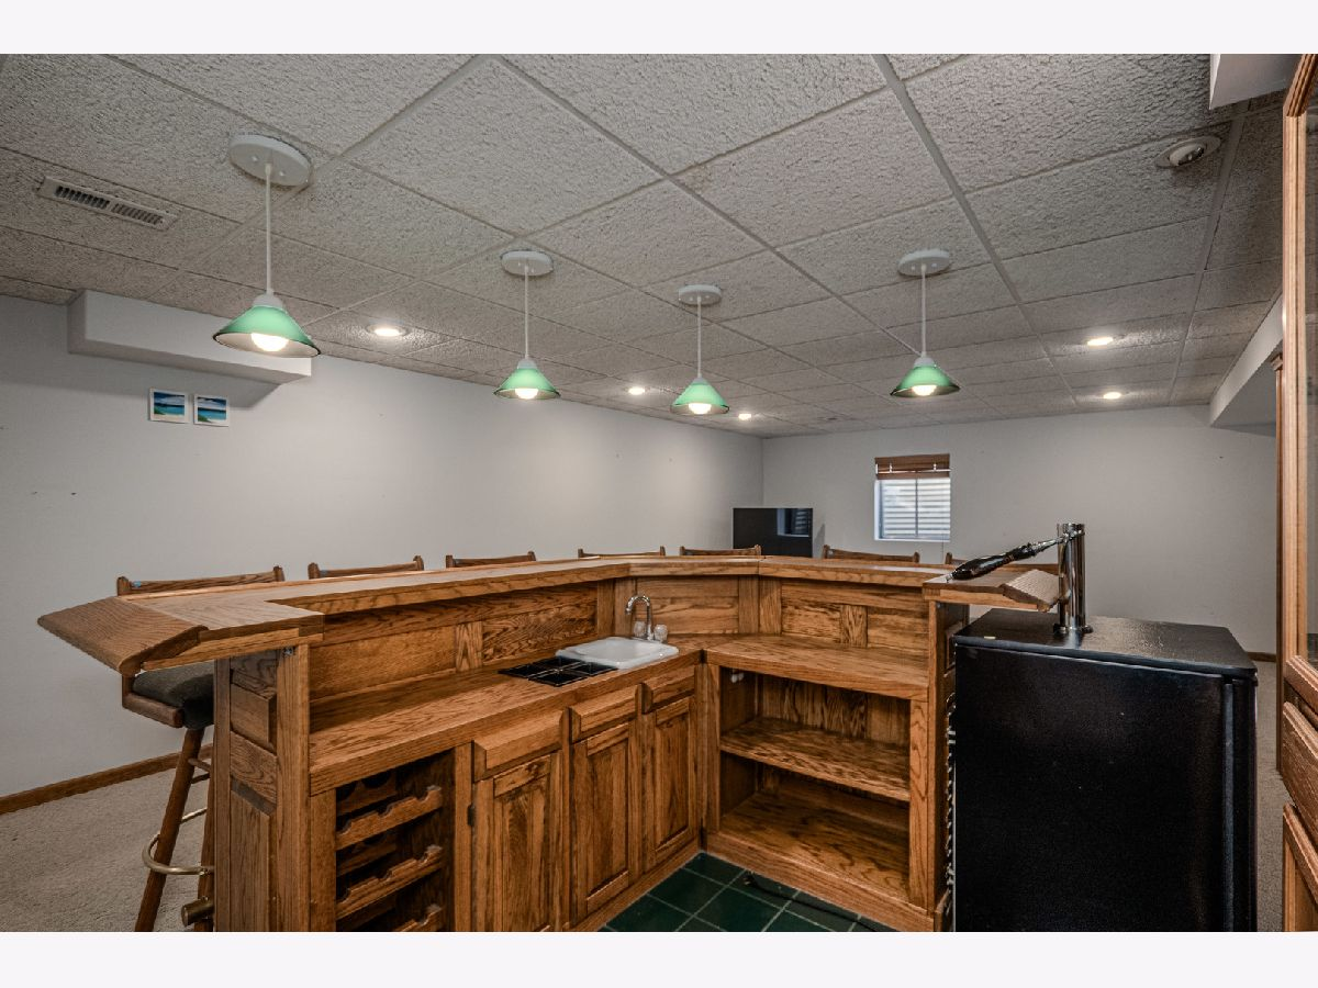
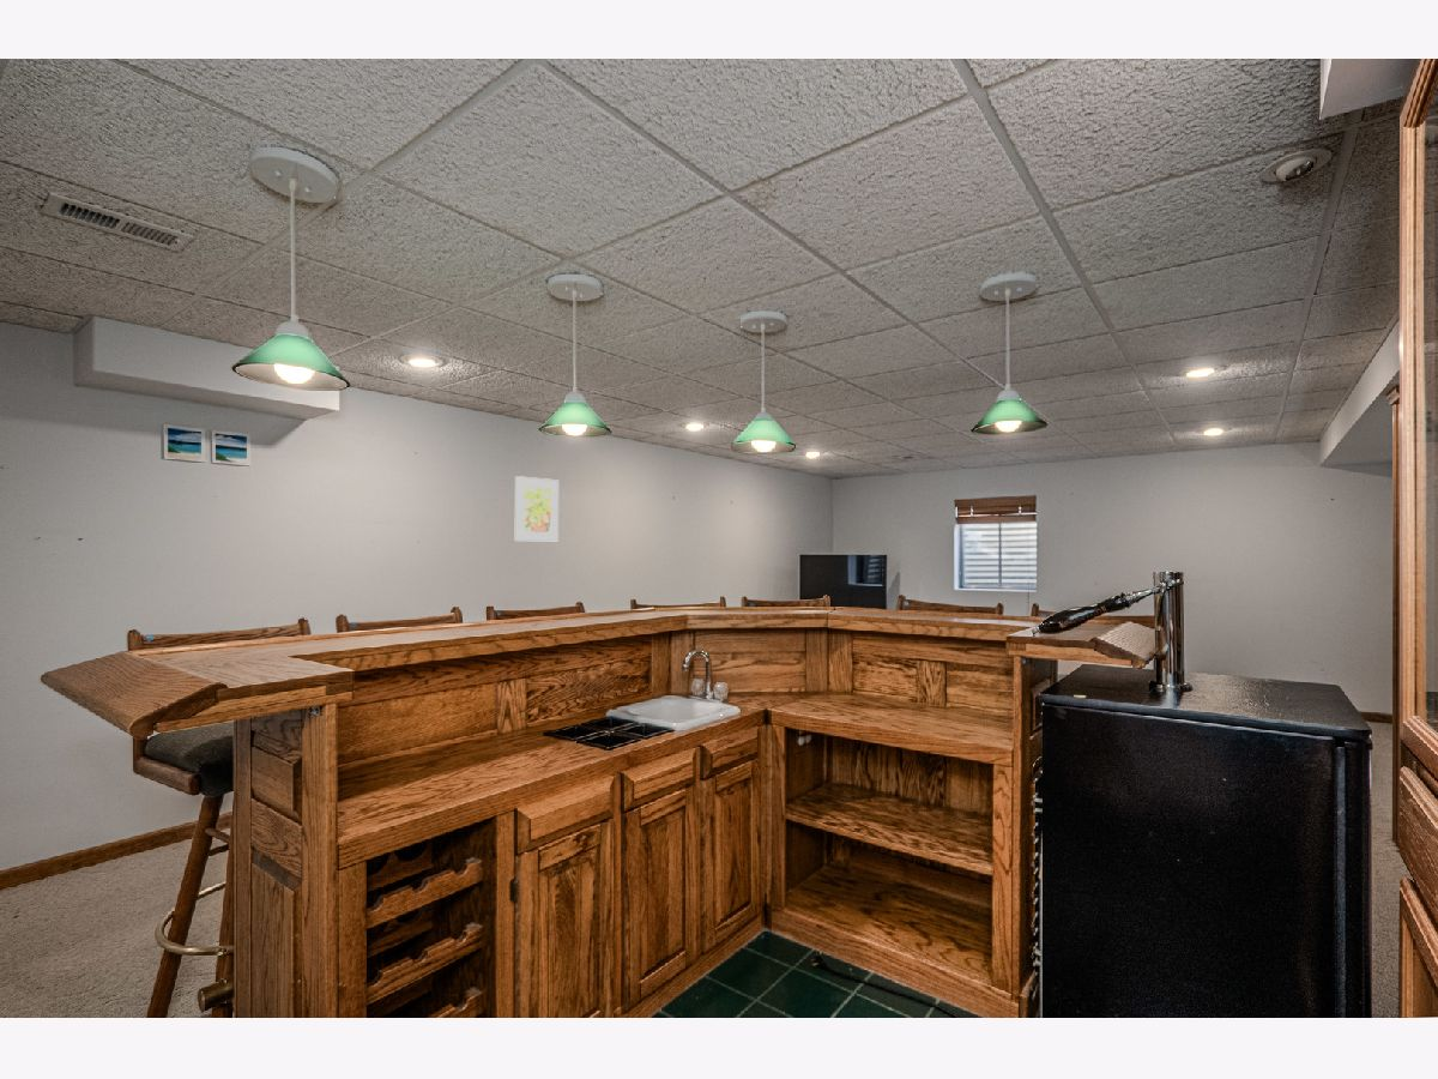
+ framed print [514,475,560,542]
